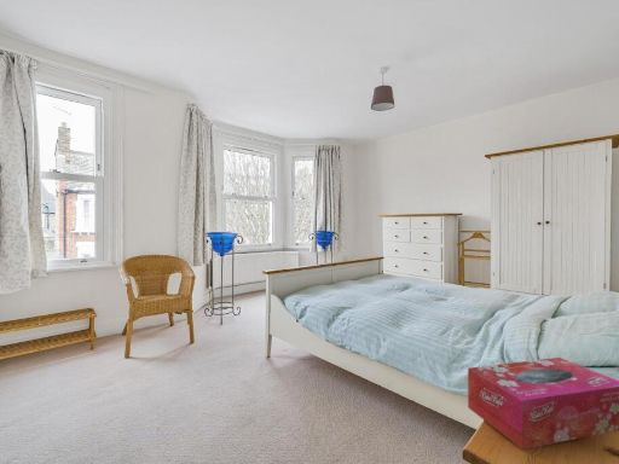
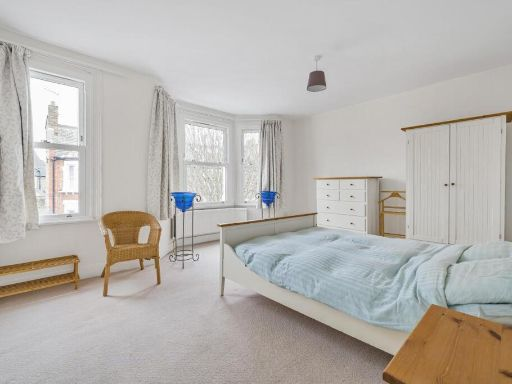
- tissue box [467,356,619,451]
